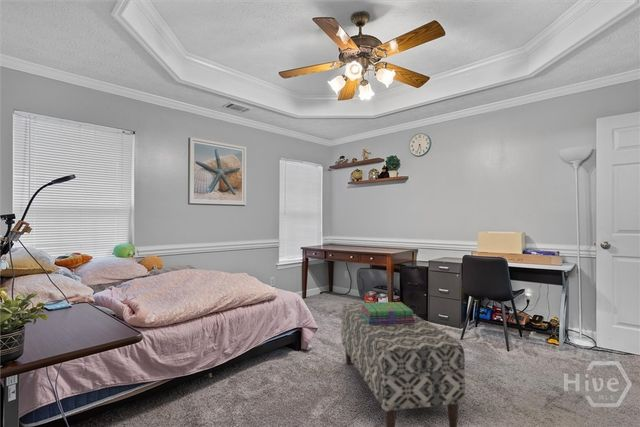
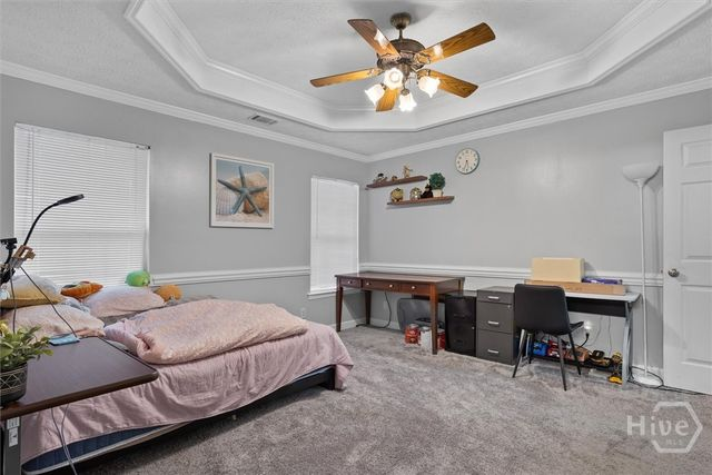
- stack of books [360,301,415,325]
- bench [340,302,466,427]
